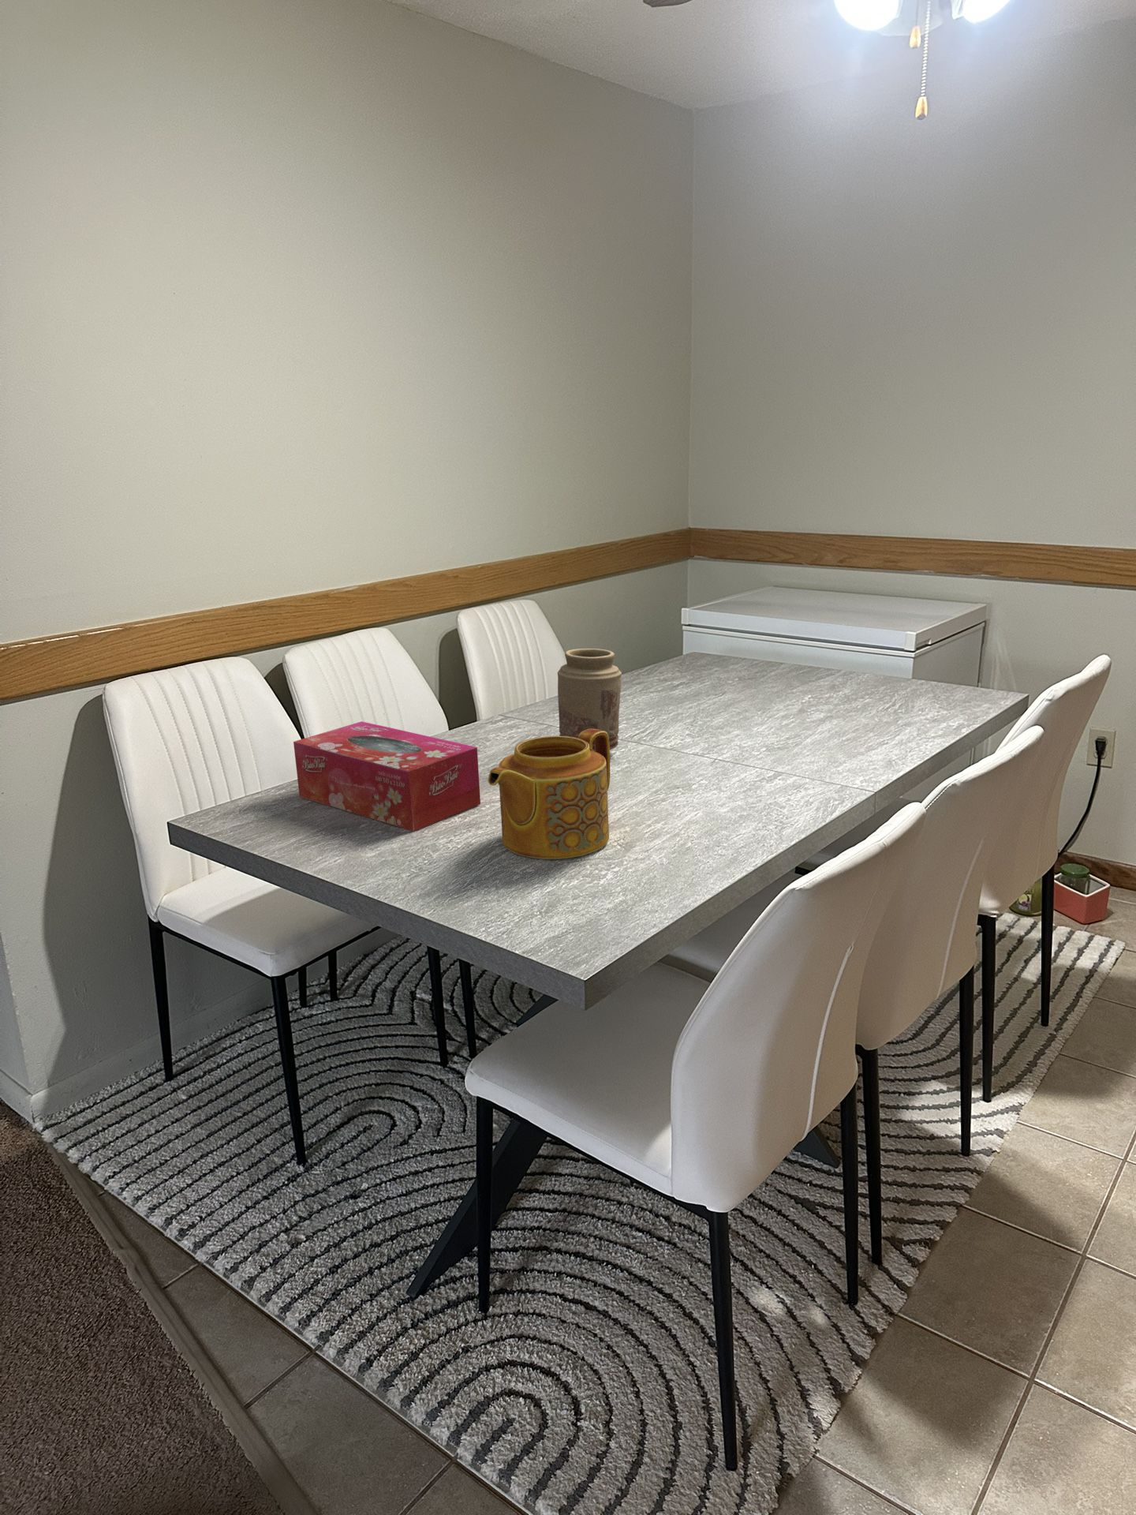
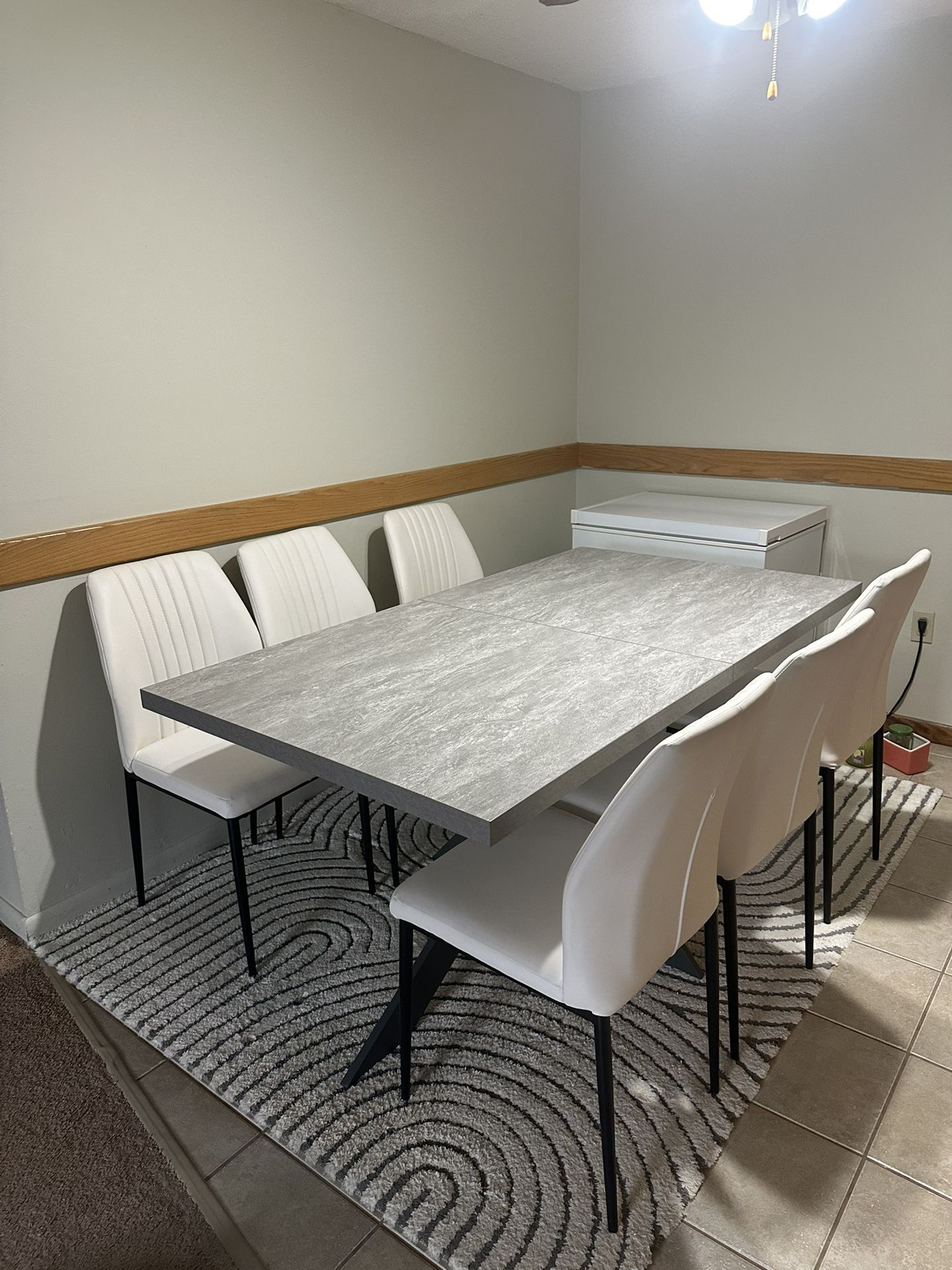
- teapot [488,729,611,860]
- vase [557,648,623,752]
- tissue box [292,721,481,833]
